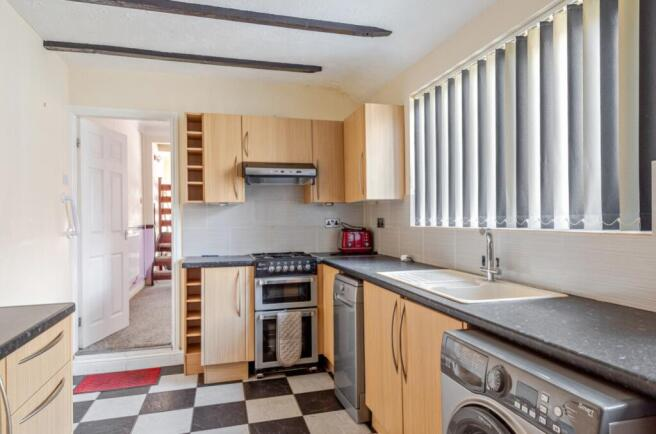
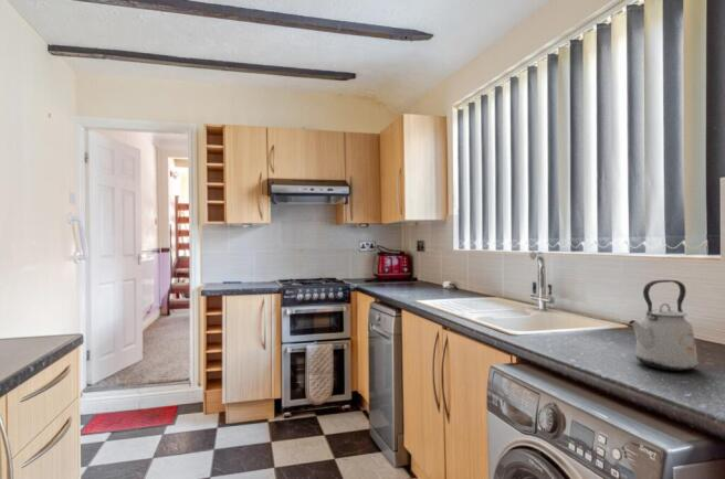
+ kettle [628,279,700,372]
